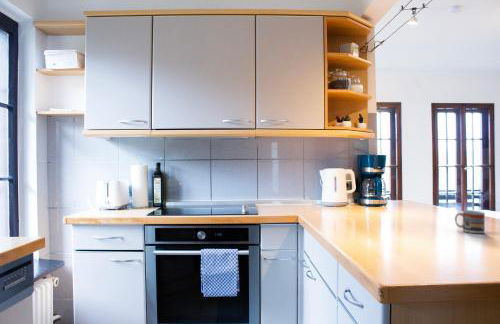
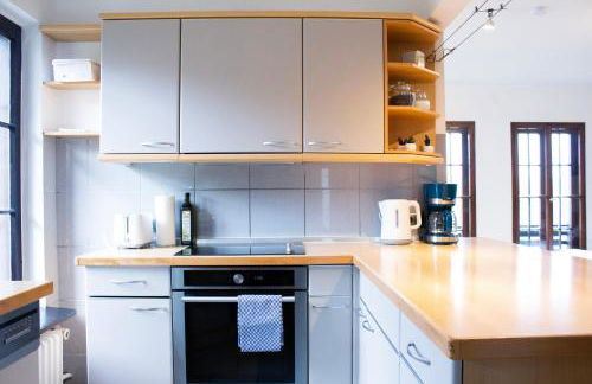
- cup [454,210,486,234]
